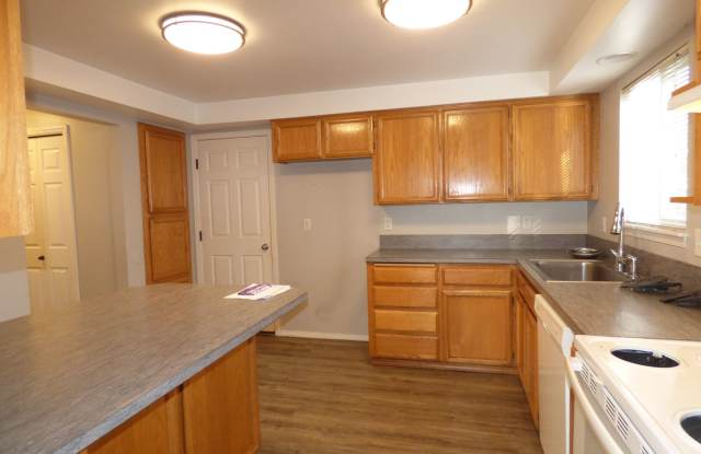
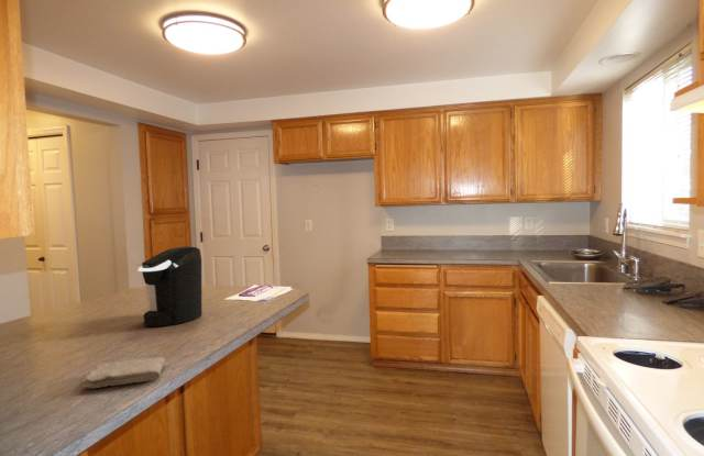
+ washcloth [81,356,167,389]
+ coffee maker [138,245,204,327]
